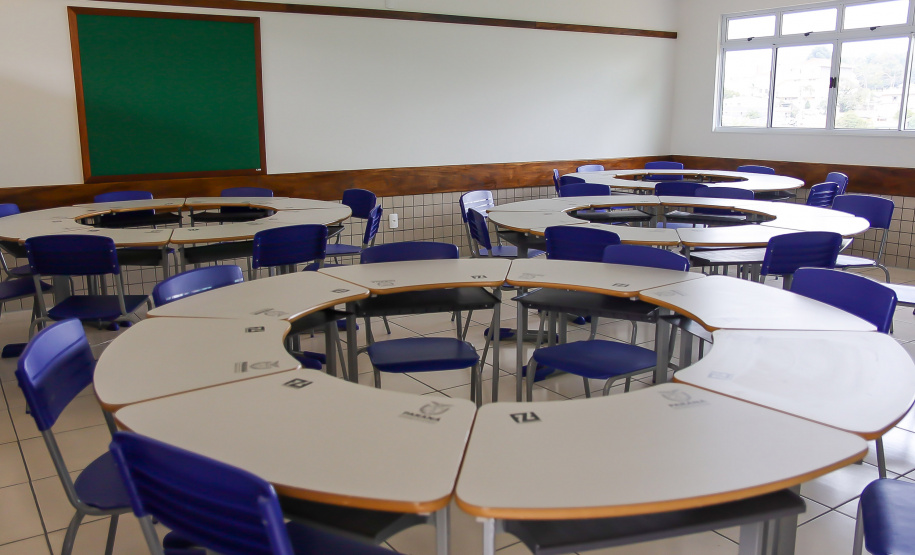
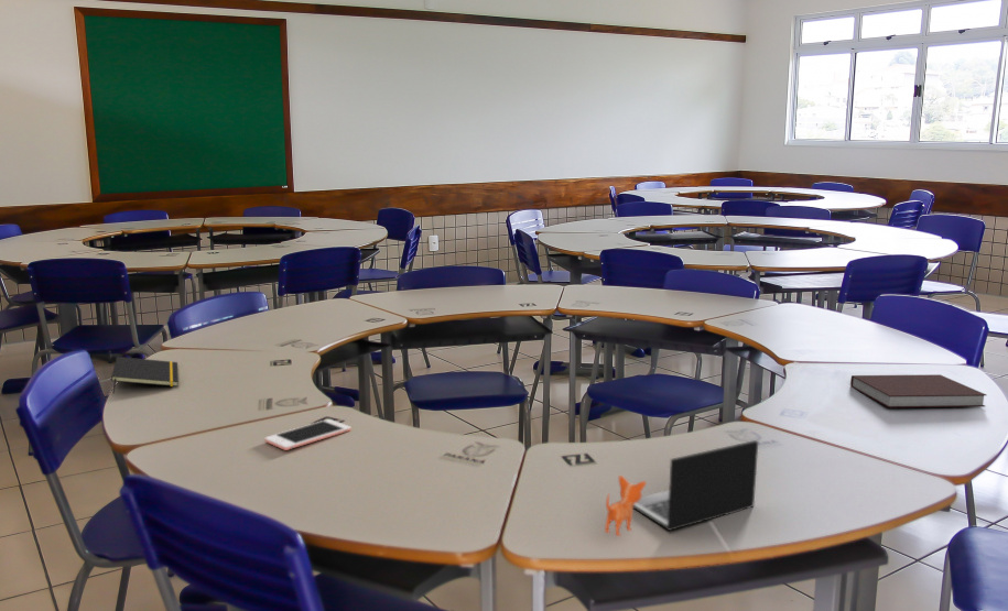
+ cell phone [263,418,351,451]
+ laptop [604,439,759,537]
+ notepad [110,356,180,394]
+ notebook [849,373,987,408]
